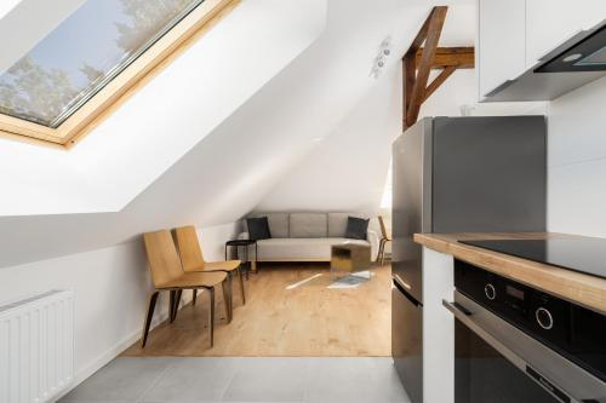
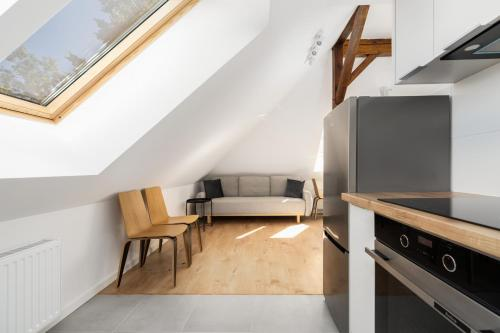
- nightstand [330,242,373,286]
